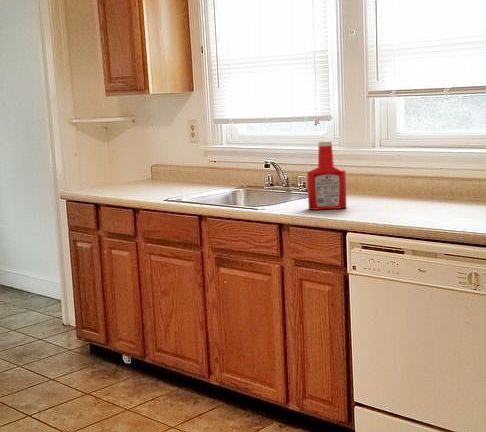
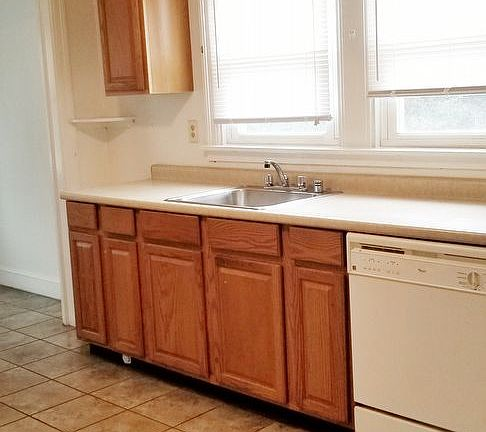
- soap bottle [306,140,348,211]
